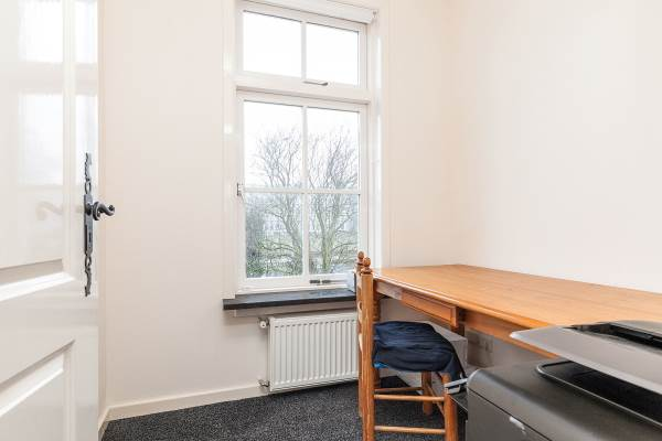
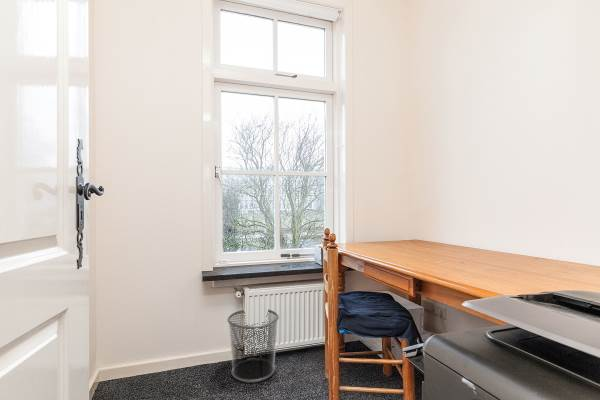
+ waste bin [226,309,280,383]
